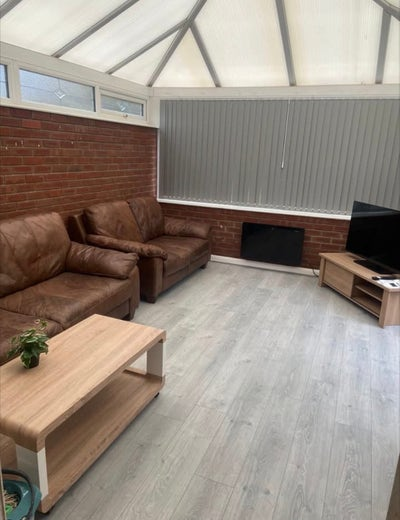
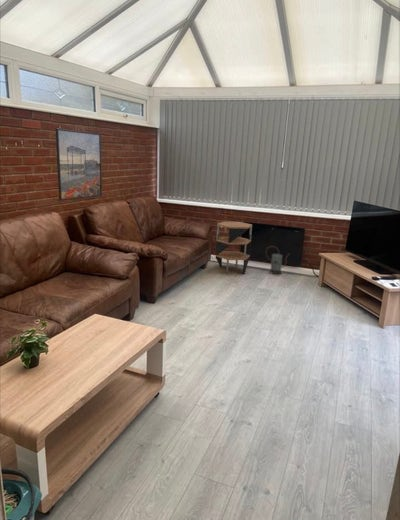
+ watering can [264,245,290,275]
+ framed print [55,127,103,202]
+ side table [215,221,253,275]
